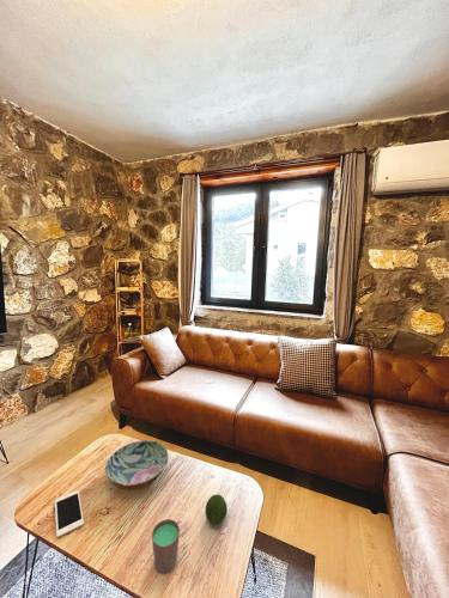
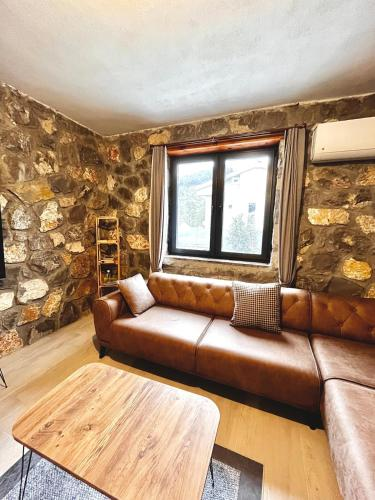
- bowl [104,439,170,492]
- cup [151,518,181,575]
- cell phone [54,489,85,538]
- fruit [205,493,229,526]
